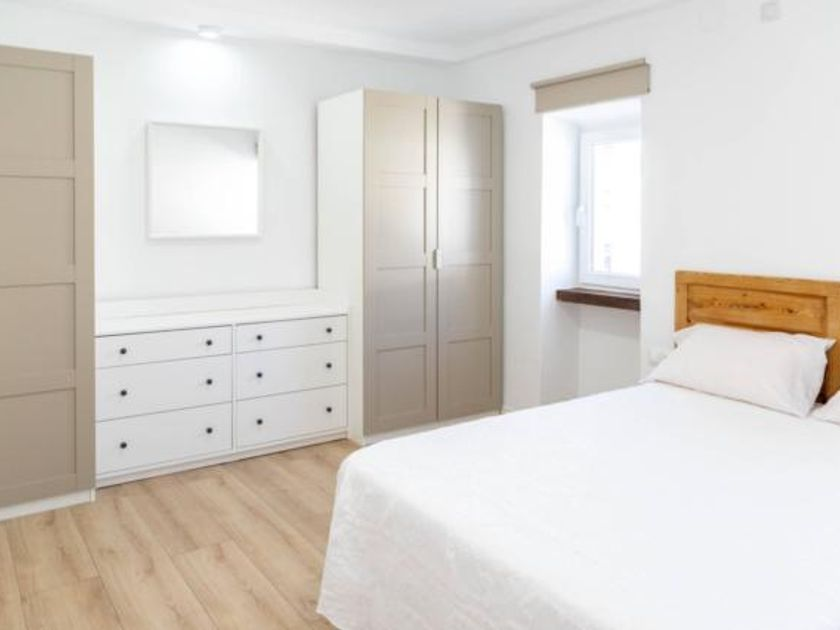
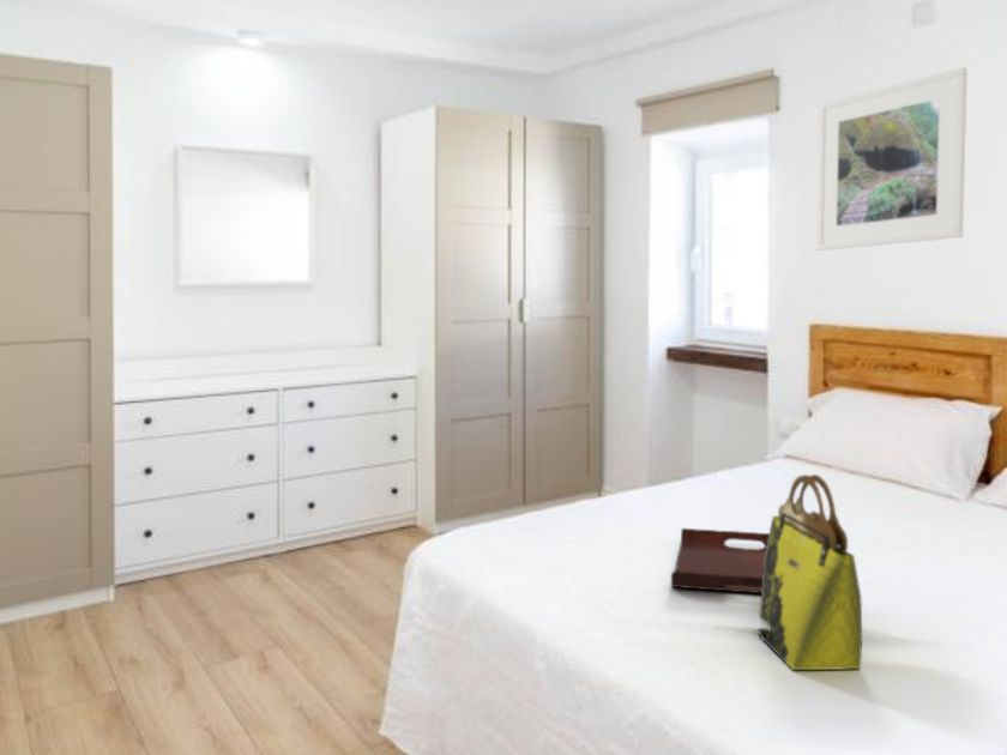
+ serving tray [670,527,770,594]
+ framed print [815,66,969,252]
+ tote bag [758,473,863,671]
